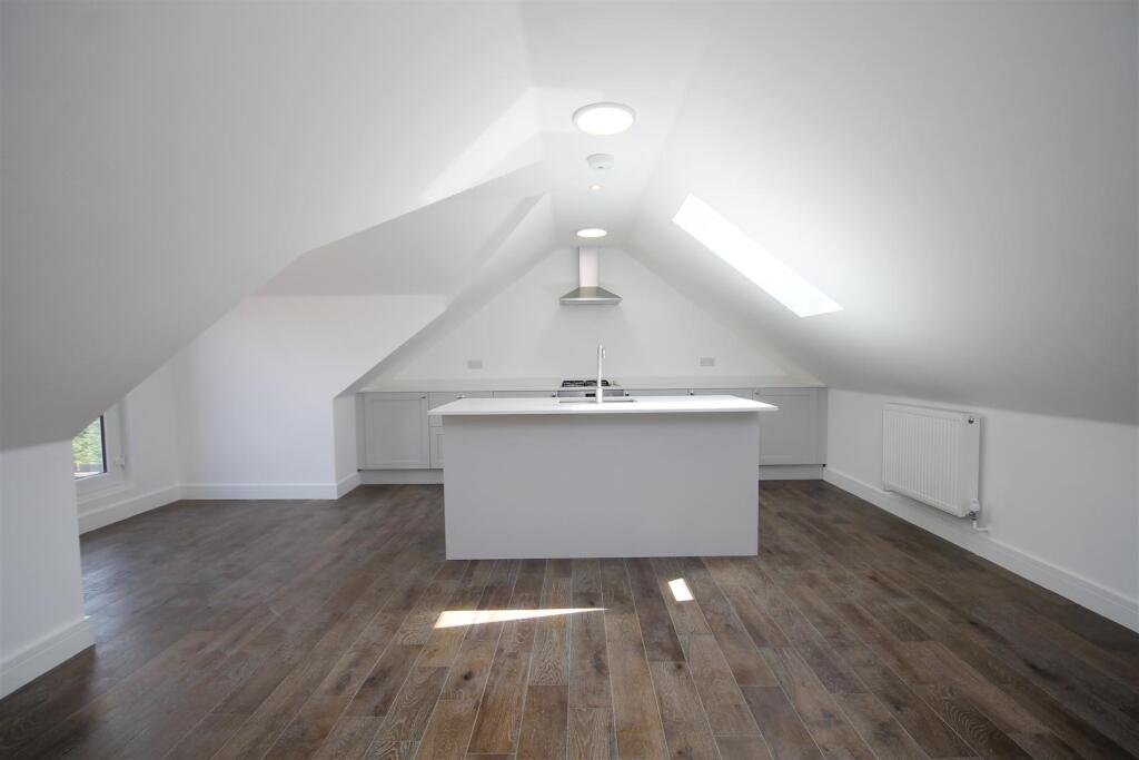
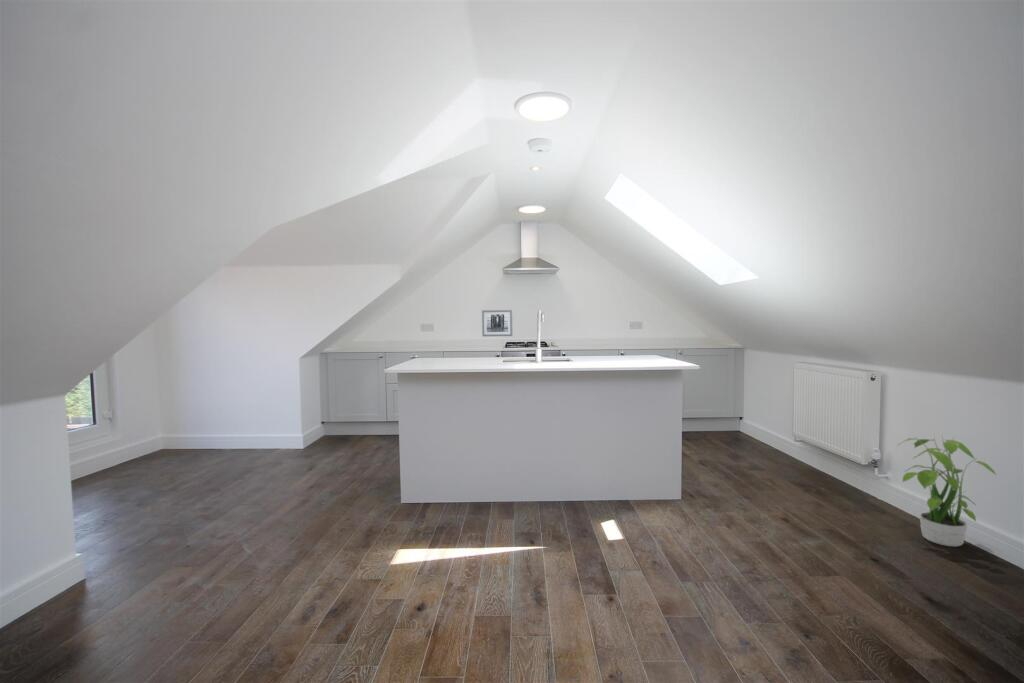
+ potted plant [896,432,997,548]
+ wall art [481,309,514,337]
